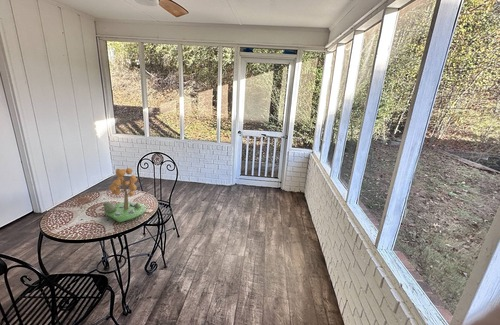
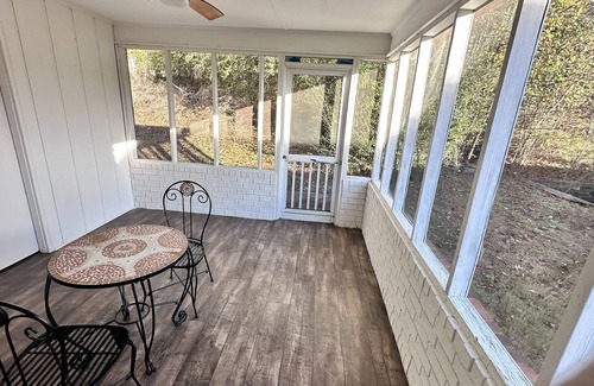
- small tree [102,167,147,223]
